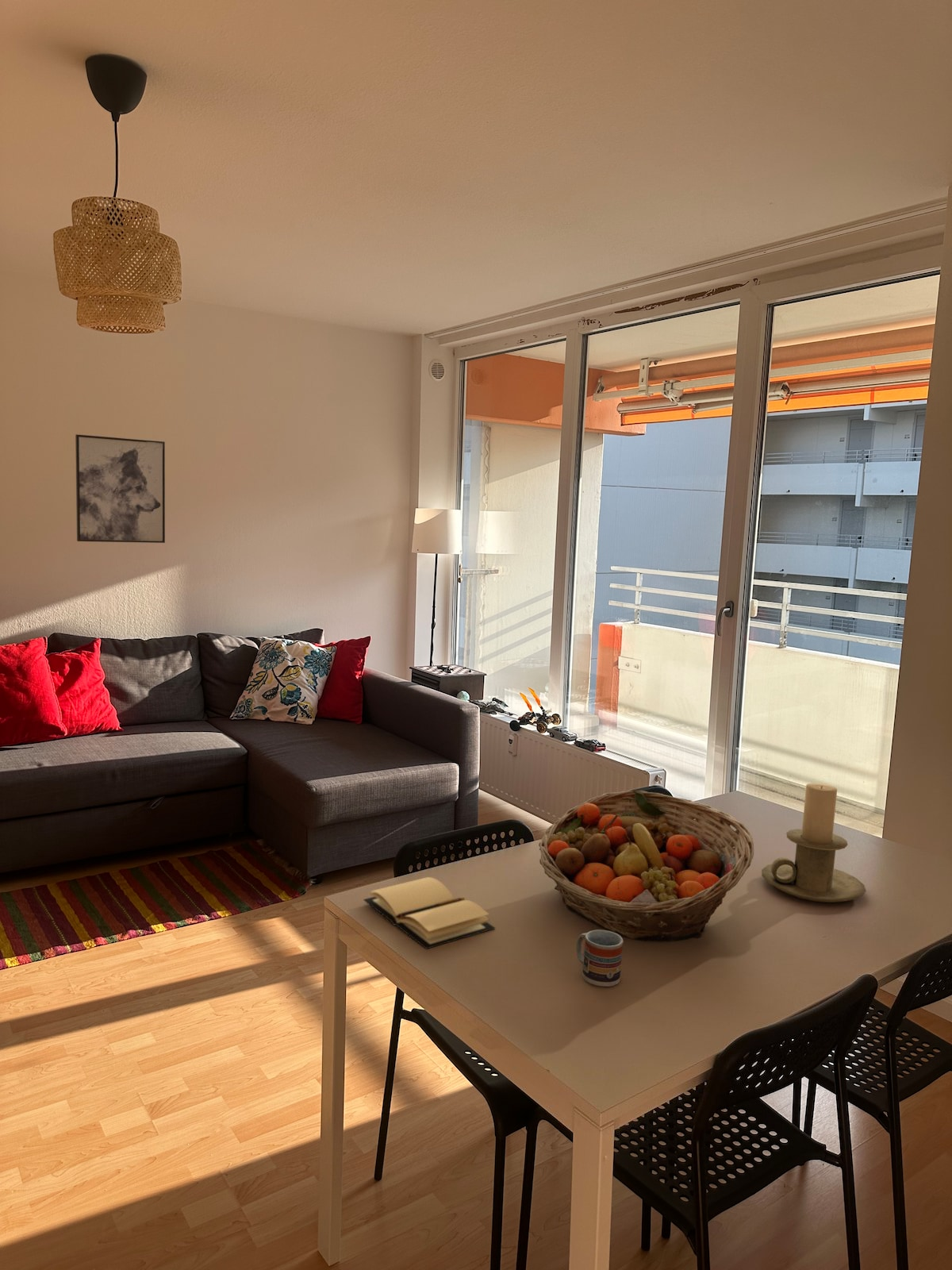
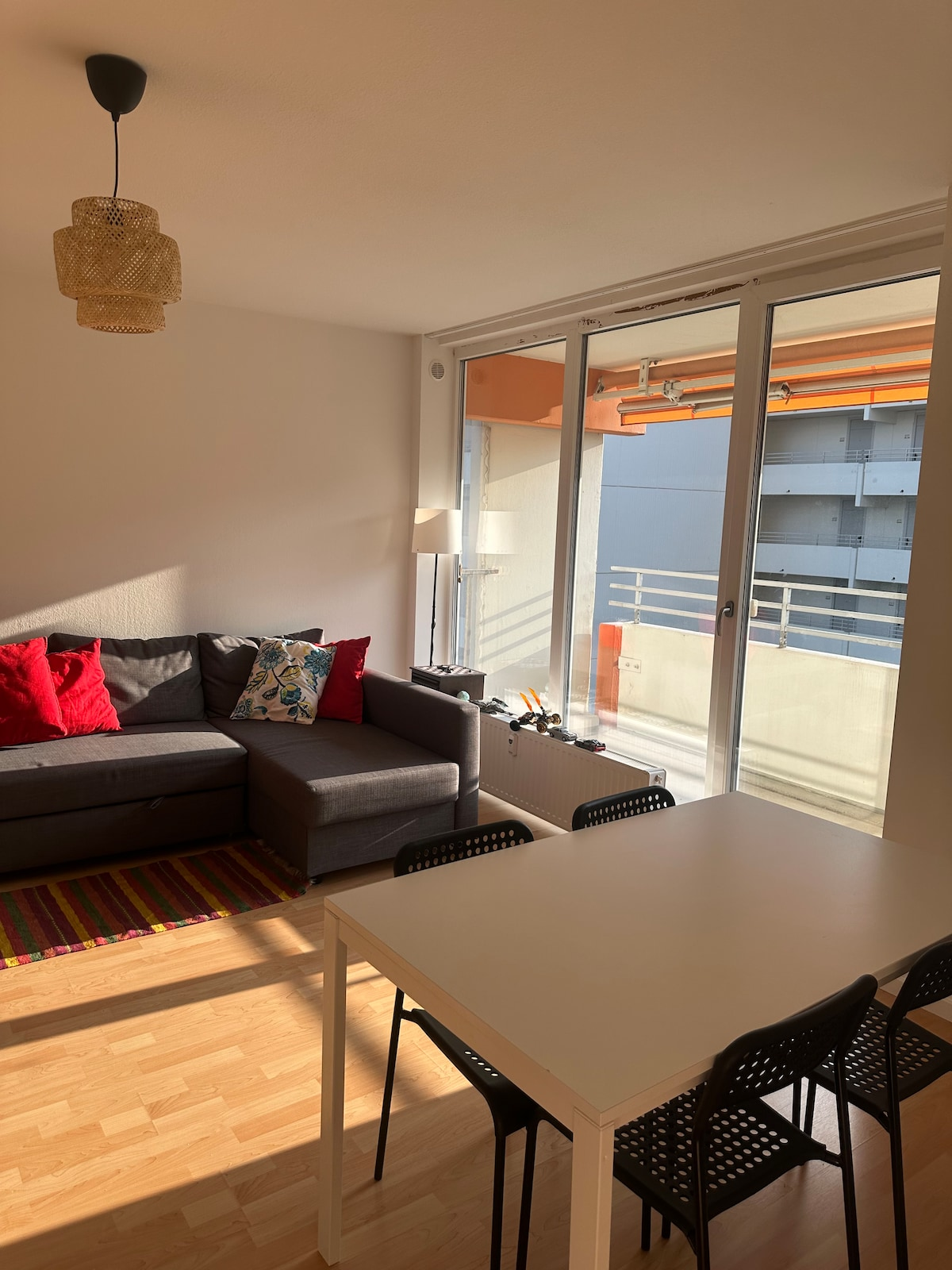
- wall art [75,433,166,544]
- book [363,876,496,950]
- cup [576,929,624,987]
- candle holder [761,783,867,903]
- fruit basket [538,789,754,942]
